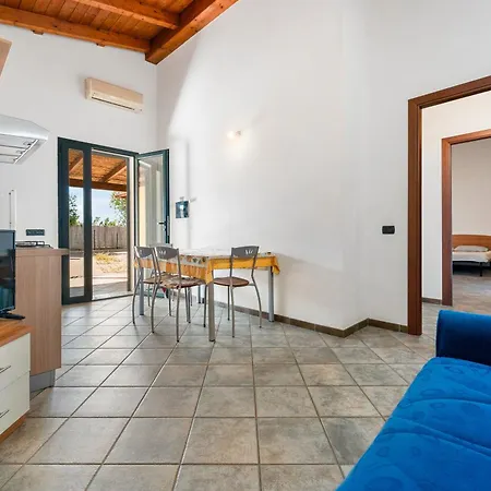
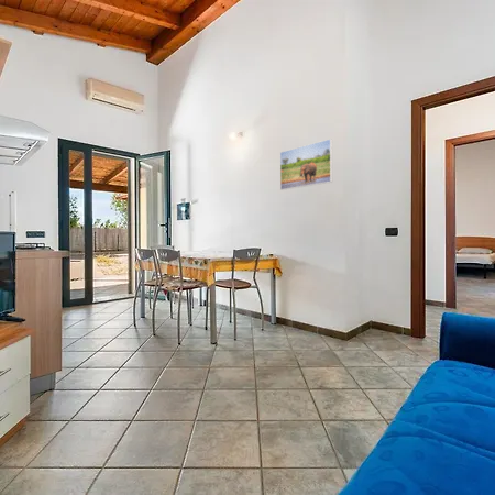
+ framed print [279,138,333,191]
